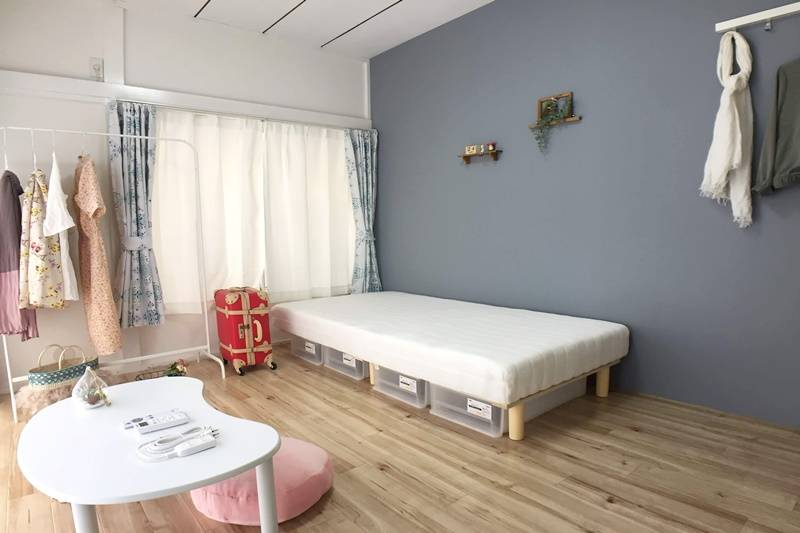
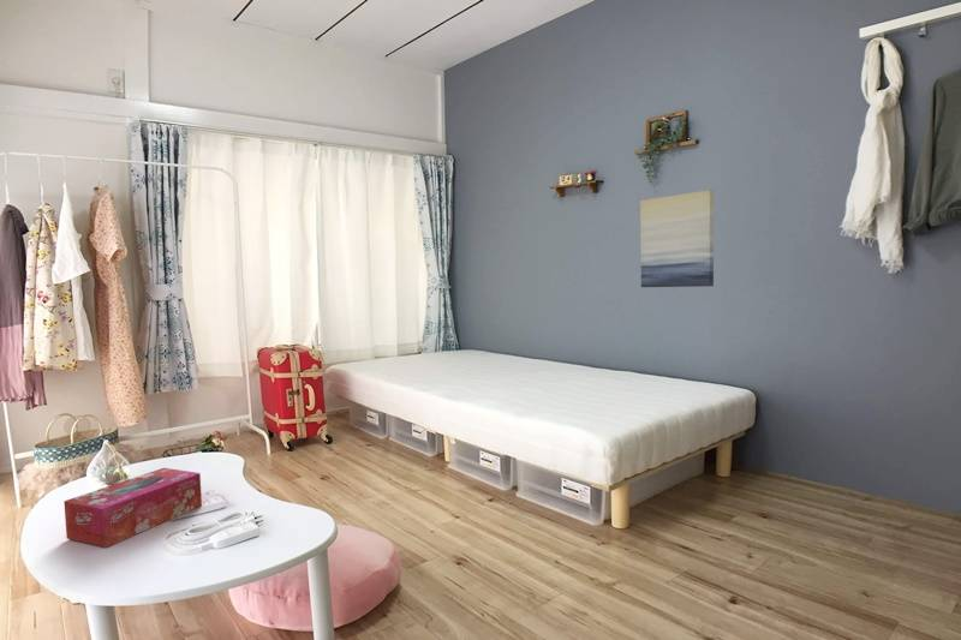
+ tissue box [62,467,203,549]
+ wall art [639,189,715,288]
